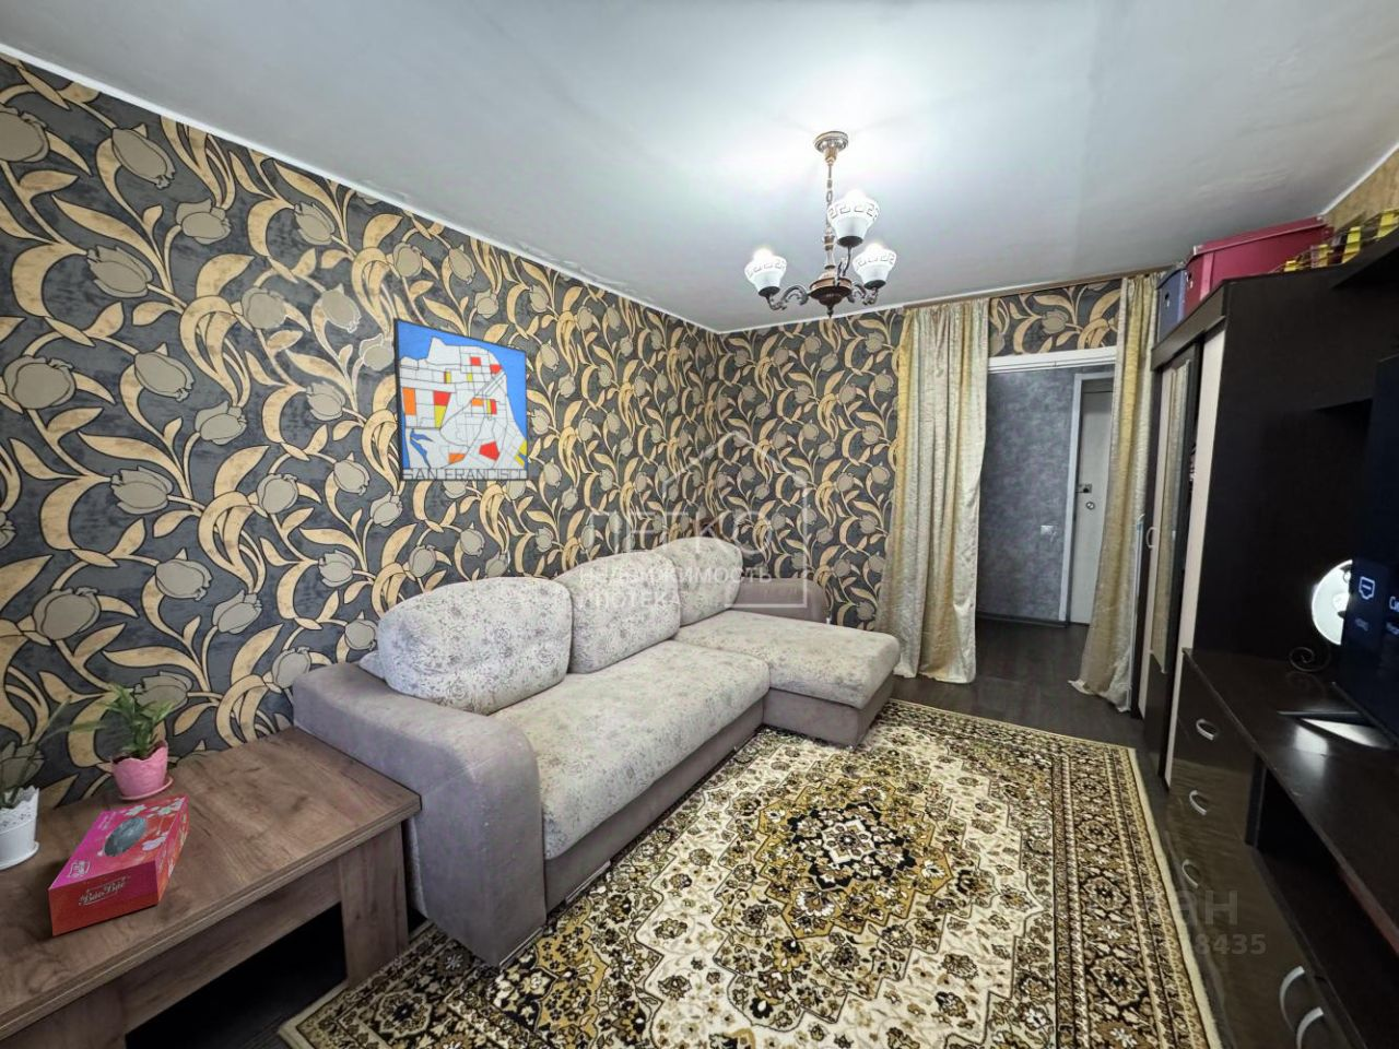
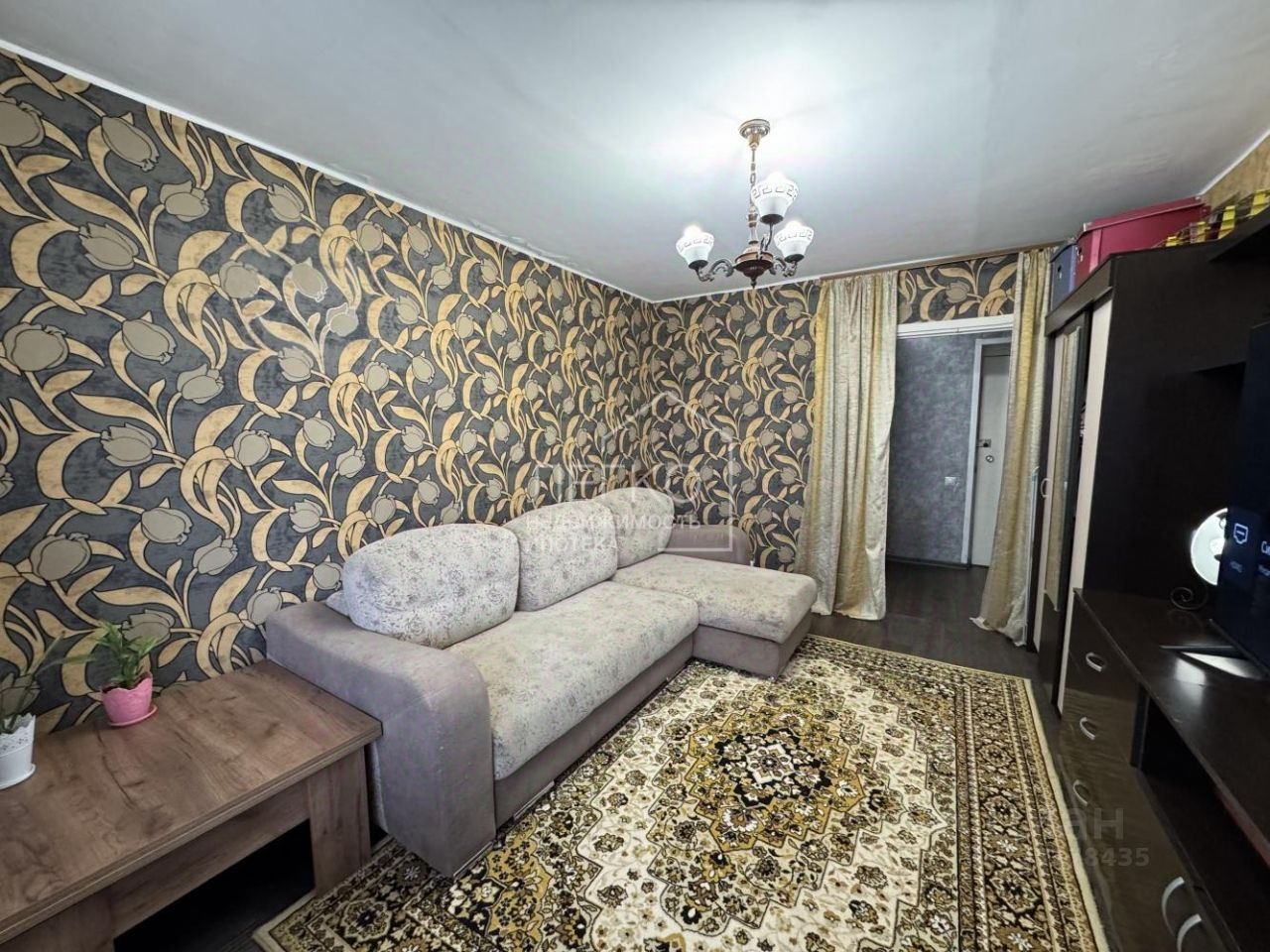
- wall art [391,317,529,483]
- tissue box [47,792,192,938]
